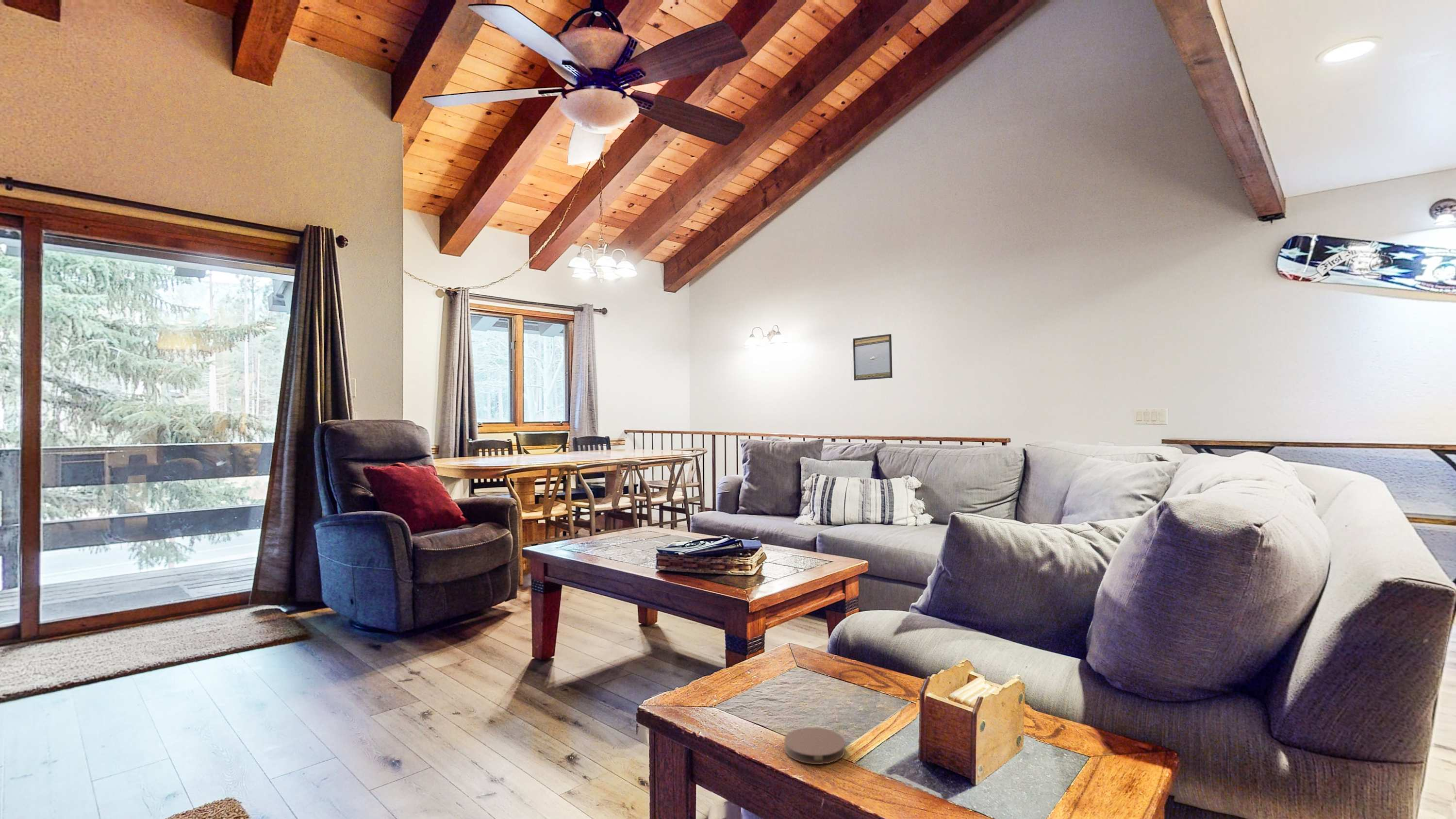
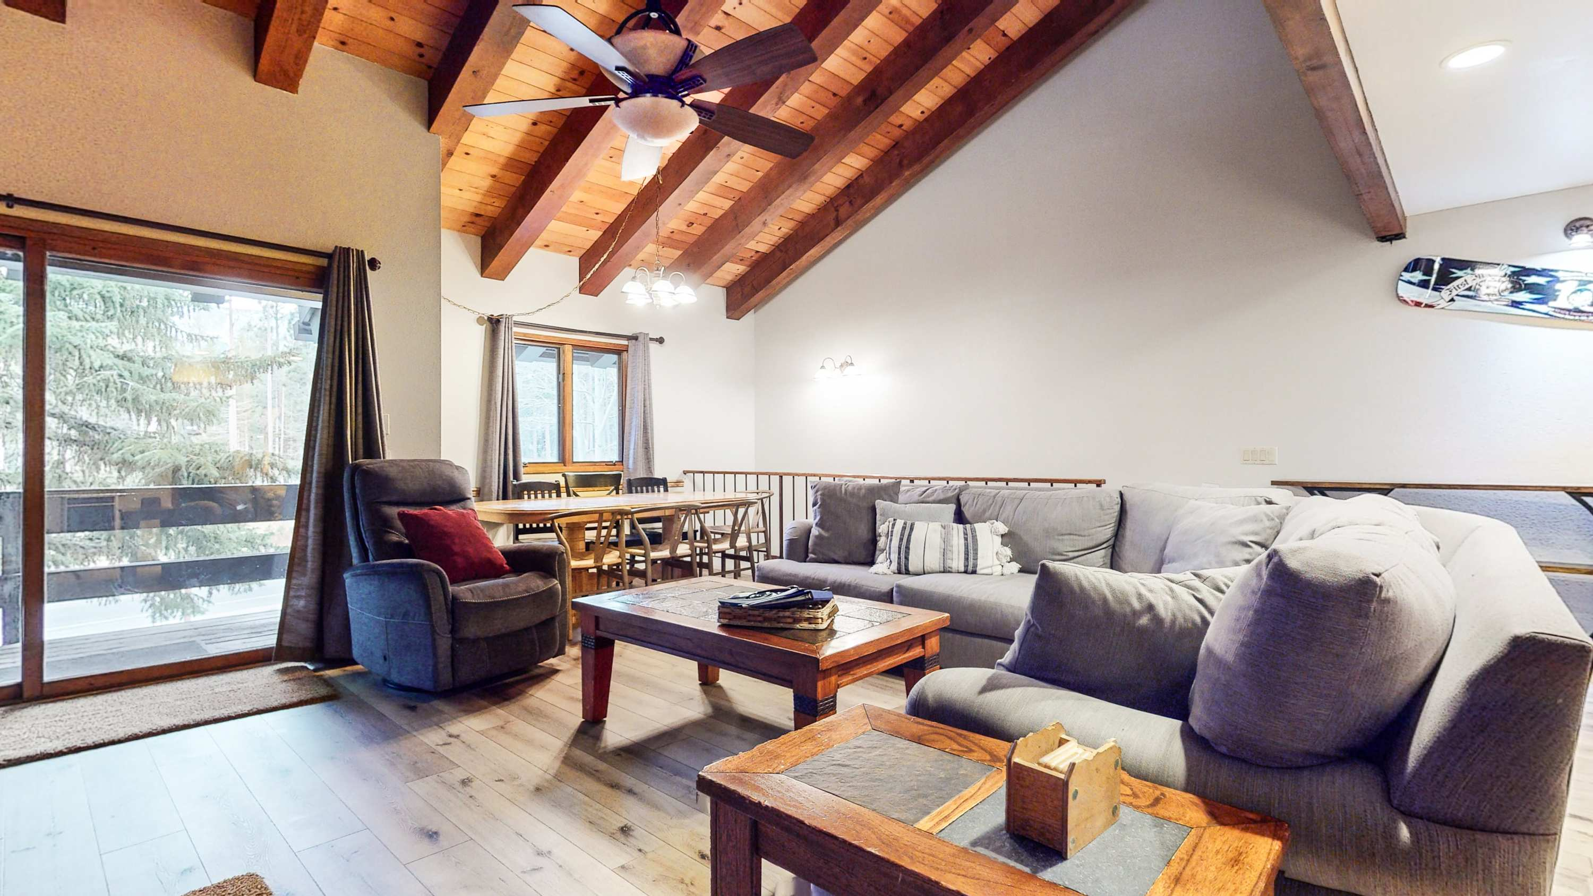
- coaster [784,727,845,765]
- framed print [853,334,893,381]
